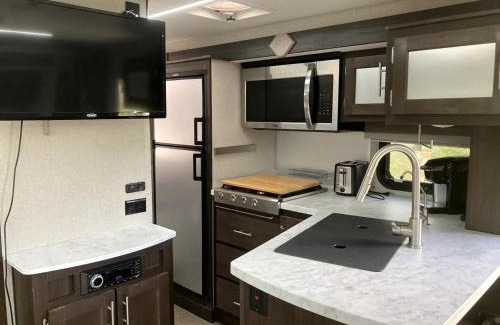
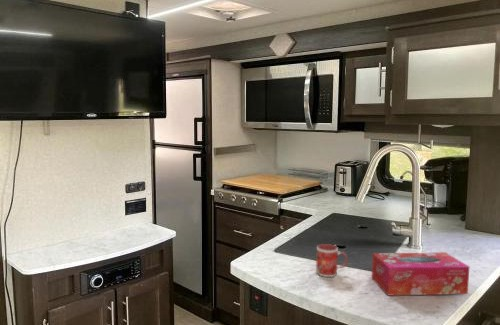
+ mug [315,243,348,278]
+ tissue box [371,251,470,296]
